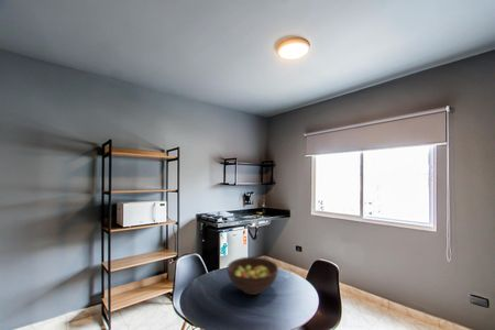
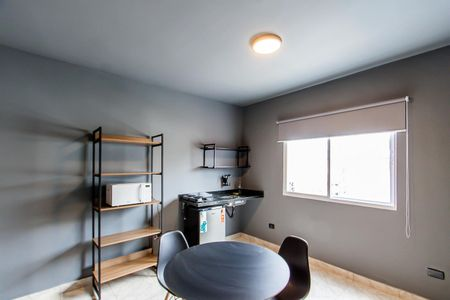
- fruit bowl [227,256,279,296]
